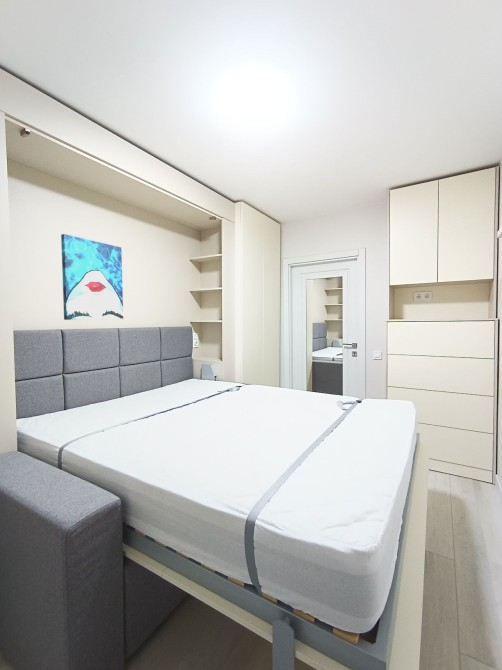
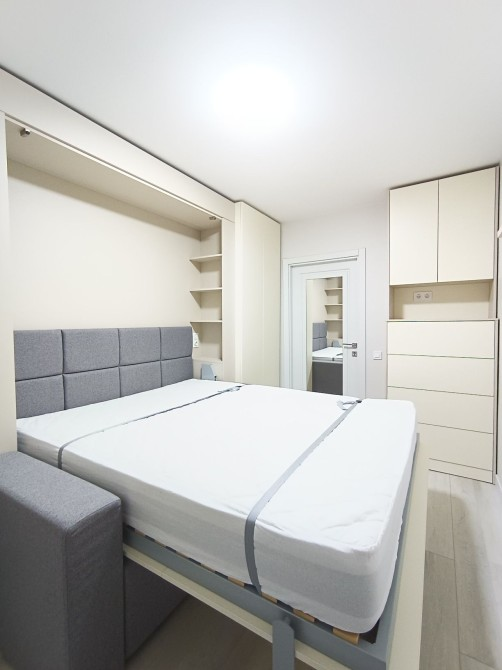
- wall art [60,233,124,321]
